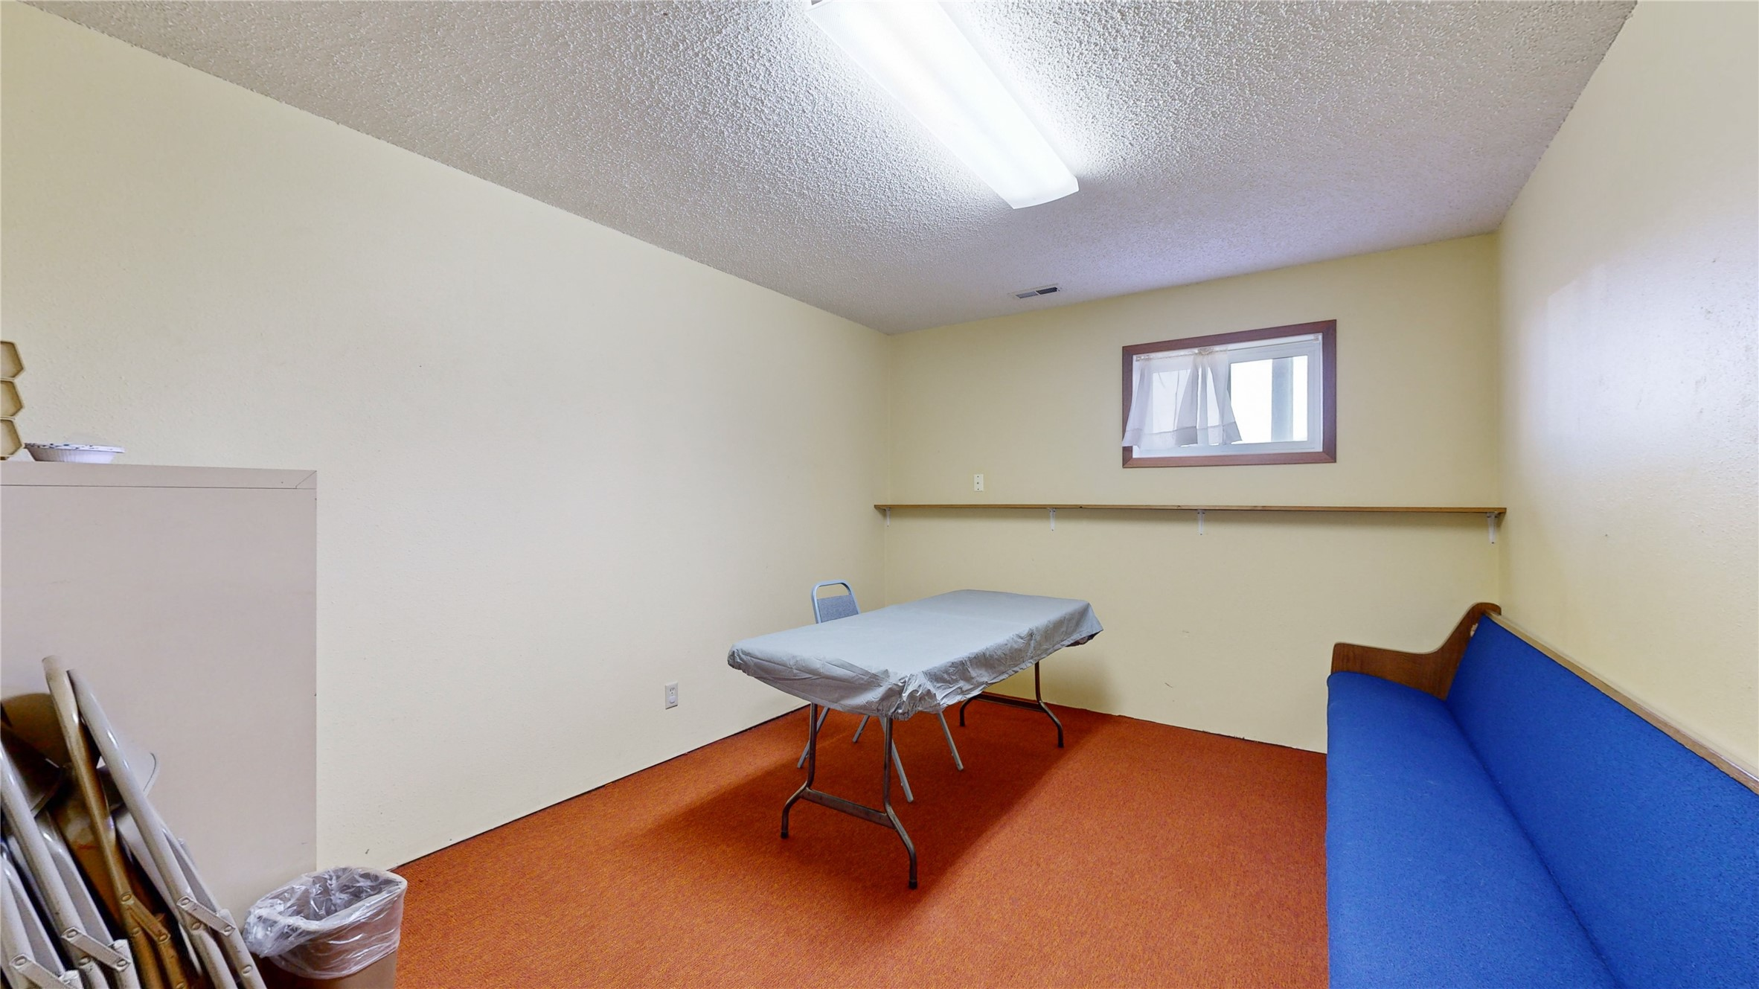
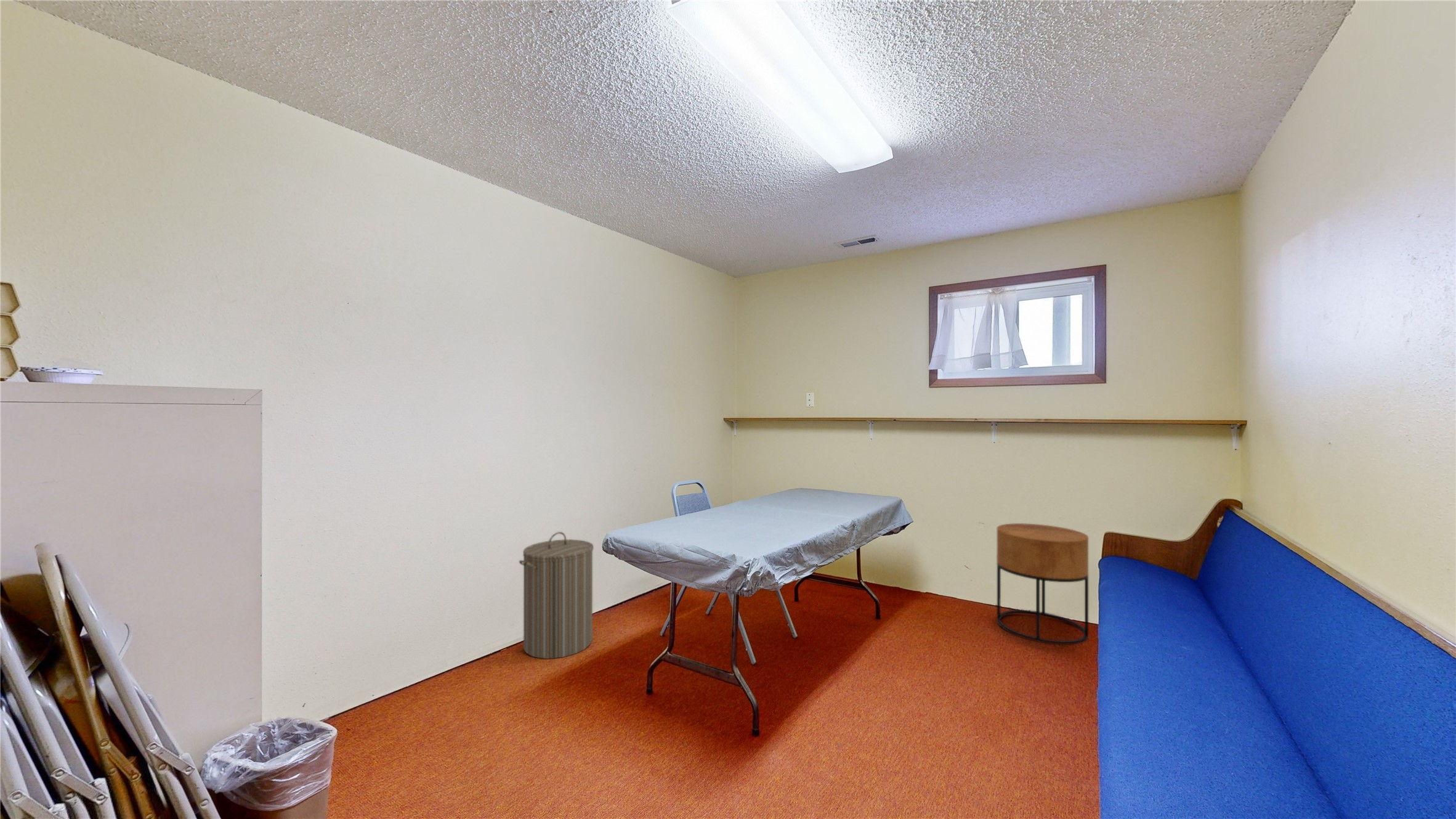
+ side table [996,523,1089,645]
+ laundry hamper [519,531,594,659]
